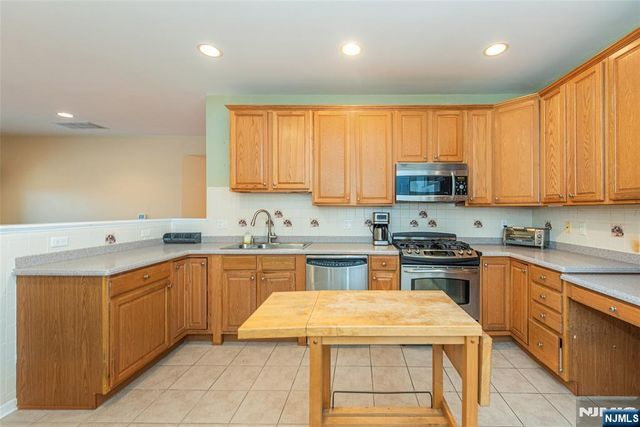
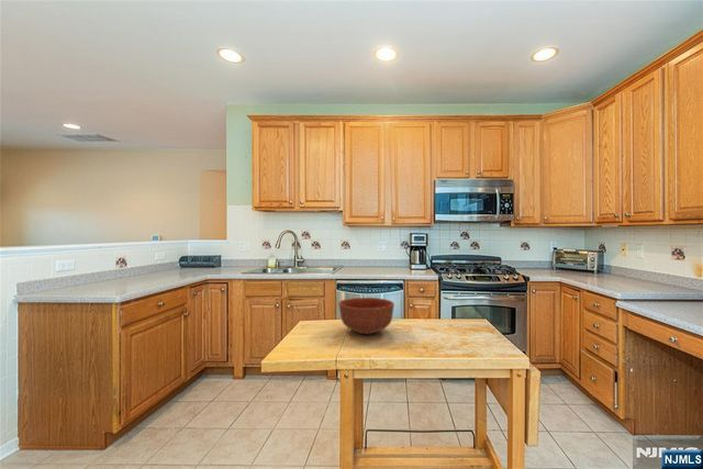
+ bowl [337,297,395,335]
